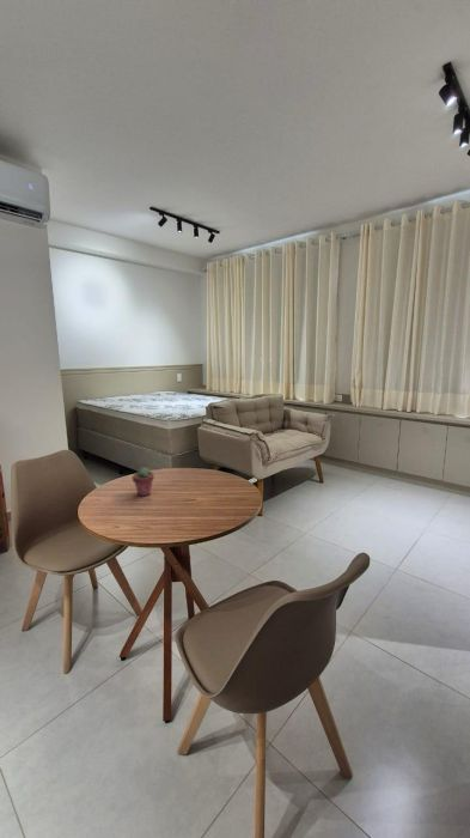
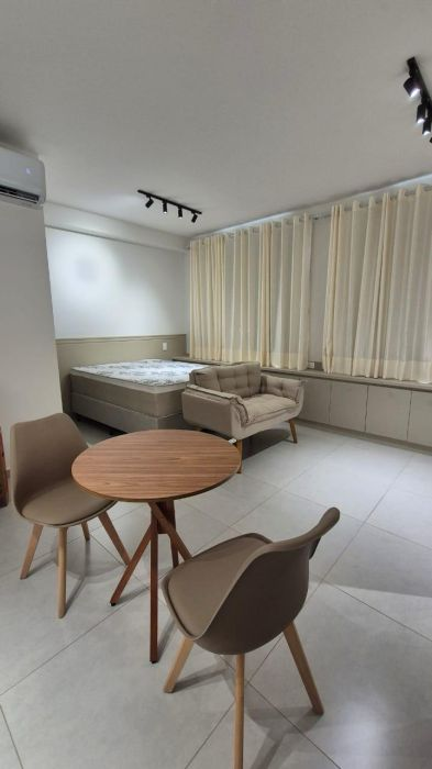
- potted succulent [132,466,155,497]
